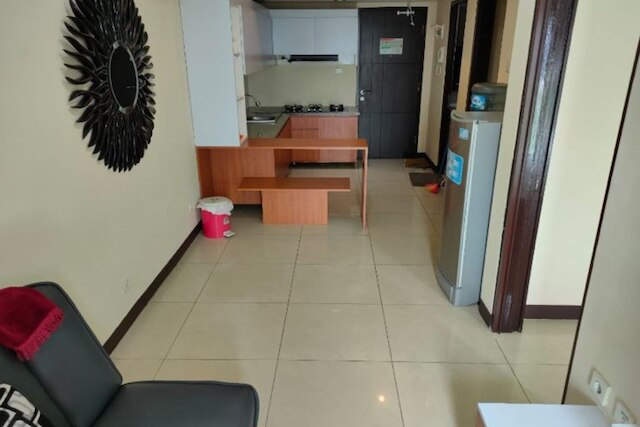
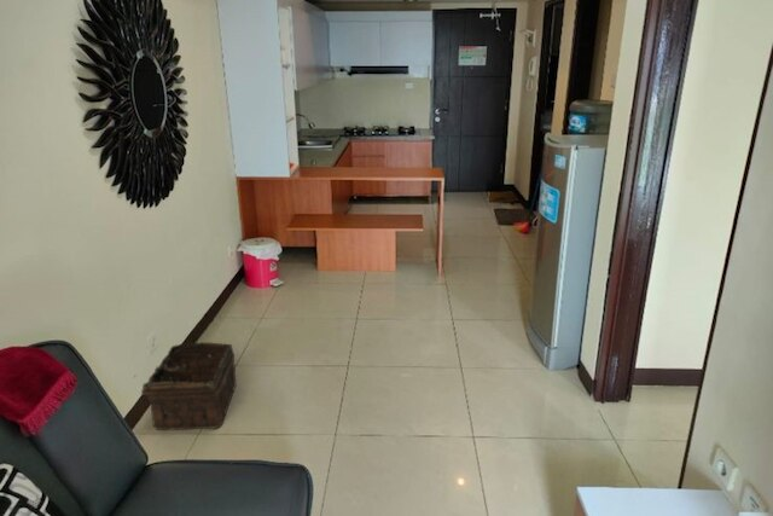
+ basket [134,341,238,431]
